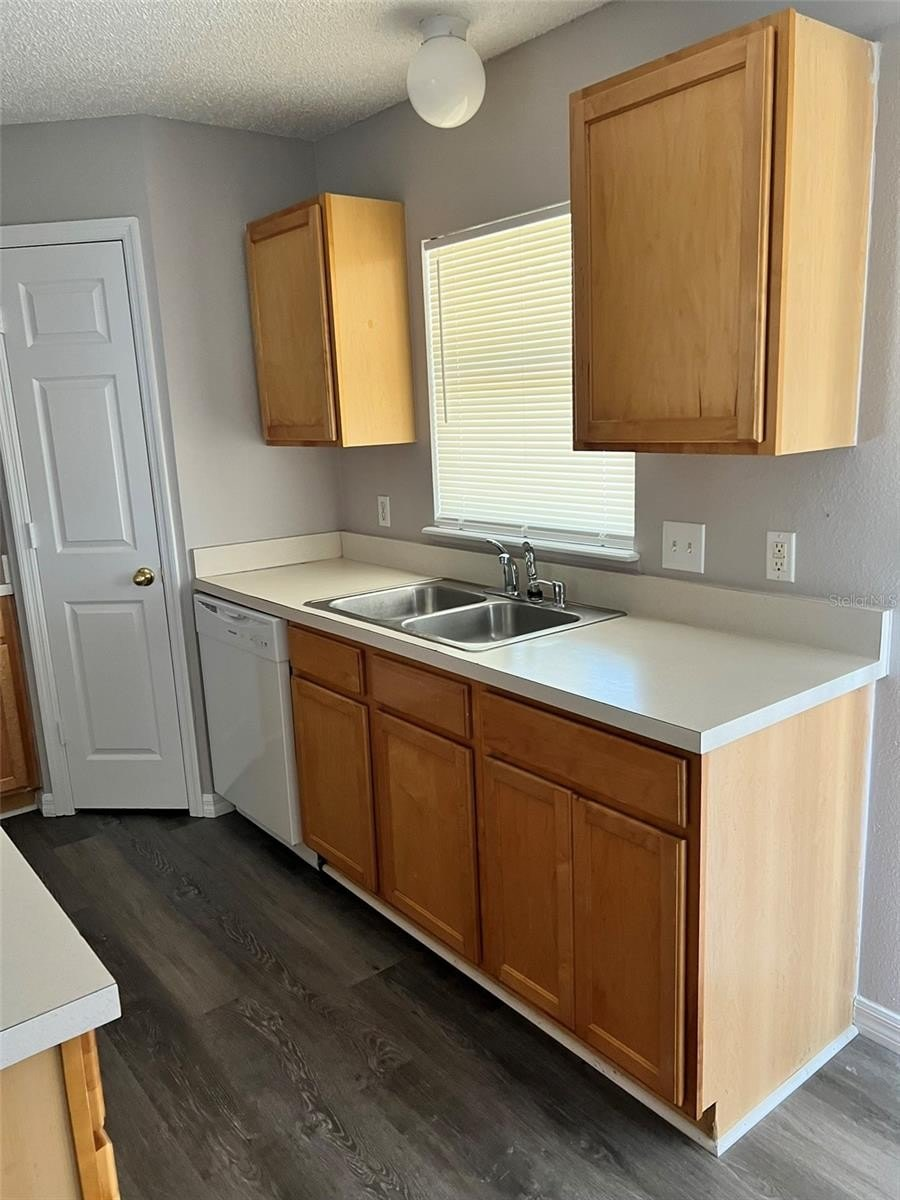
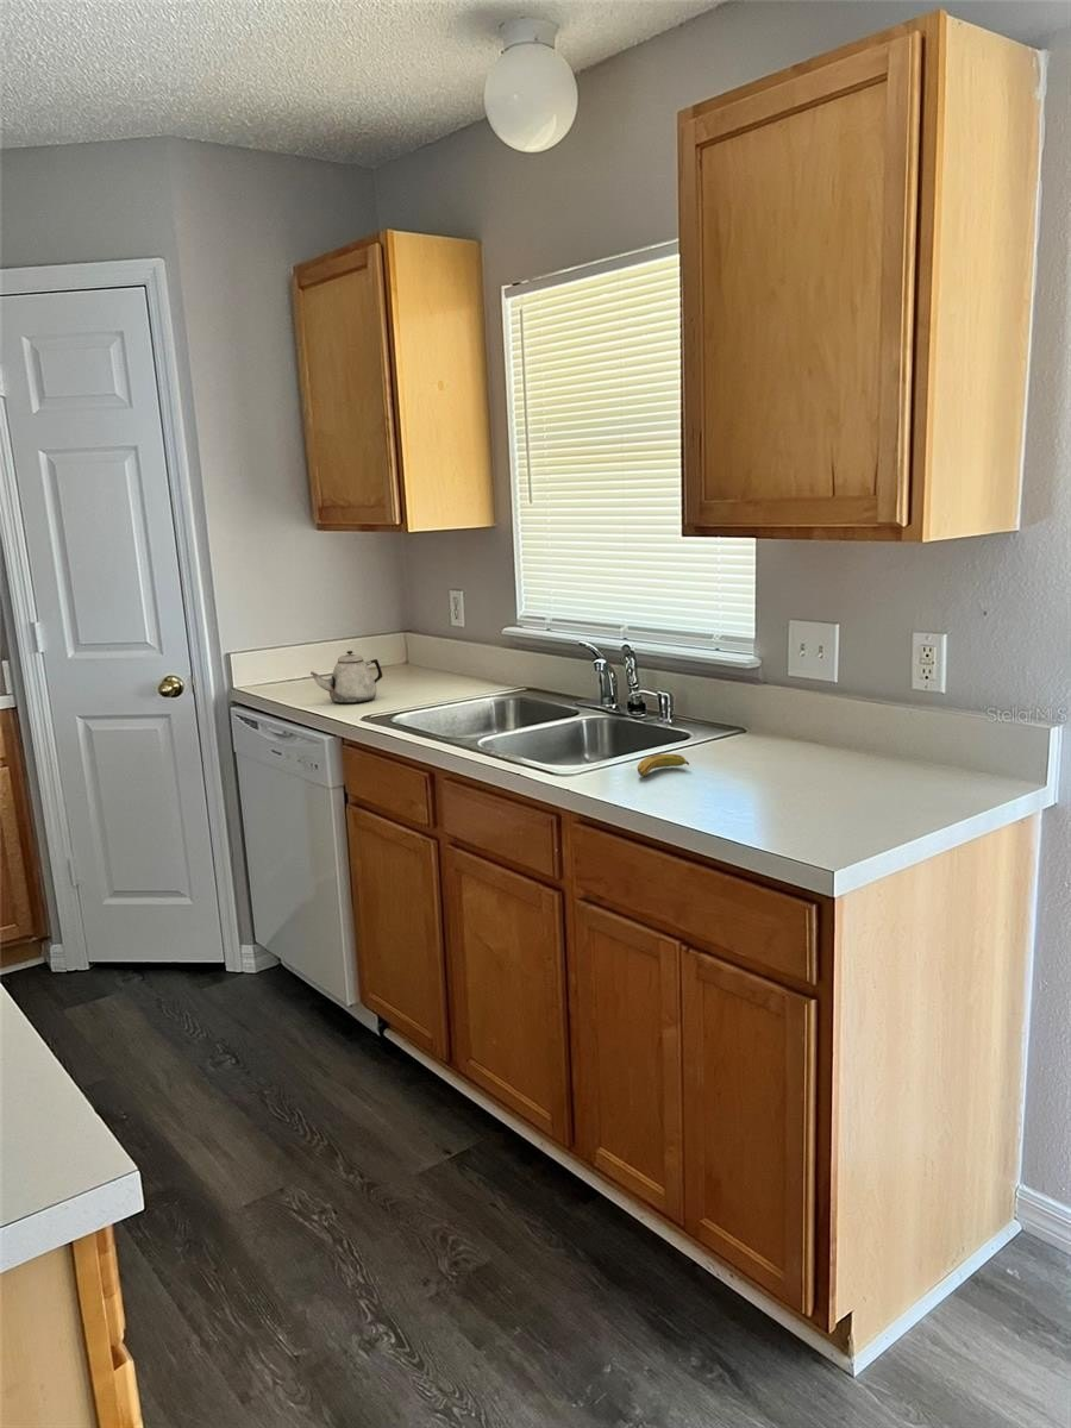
+ banana [637,753,690,777]
+ teapot [309,650,383,704]
